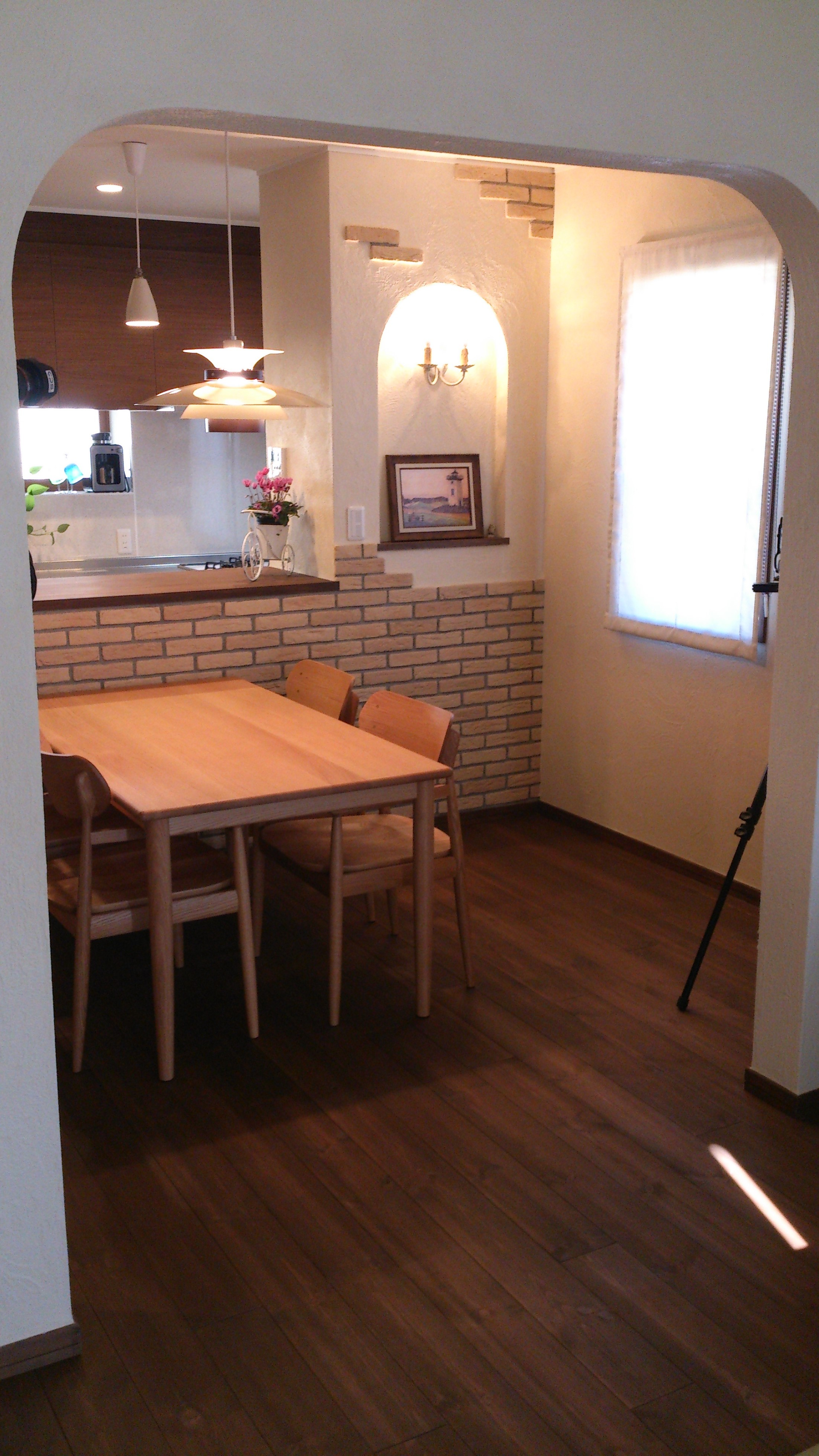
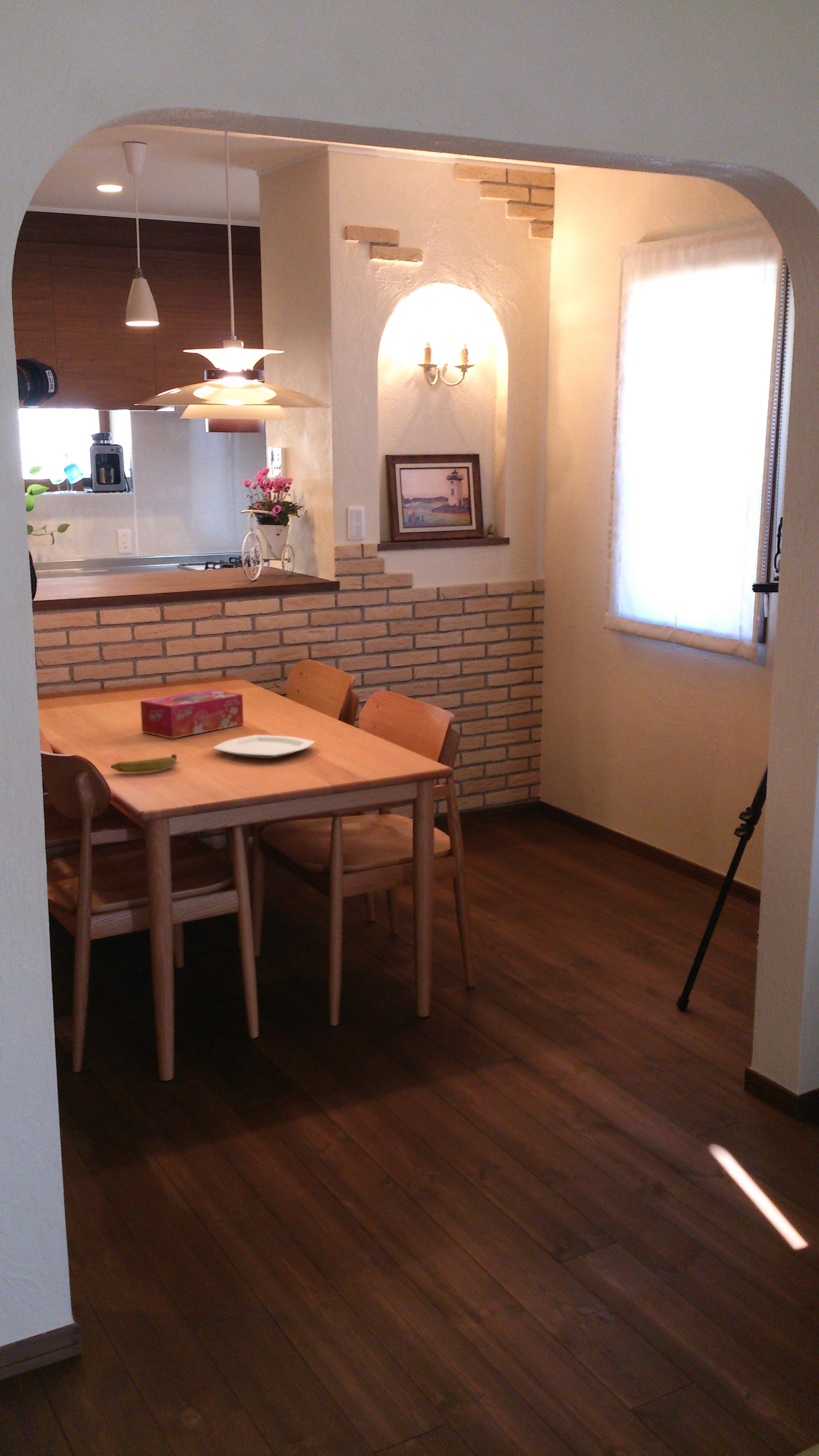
+ tissue box [140,689,244,739]
+ fruit [110,754,177,773]
+ plate [212,735,316,759]
